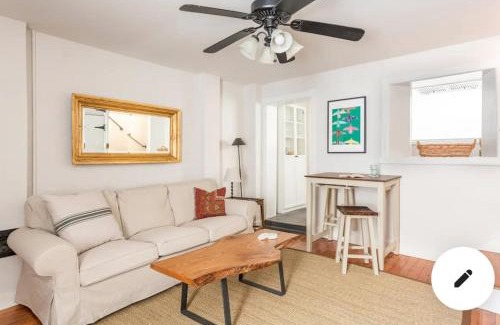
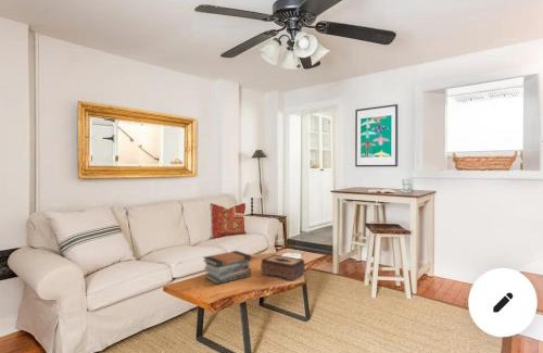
+ book stack [202,250,252,286]
+ tissue box [260,253,306,281]
